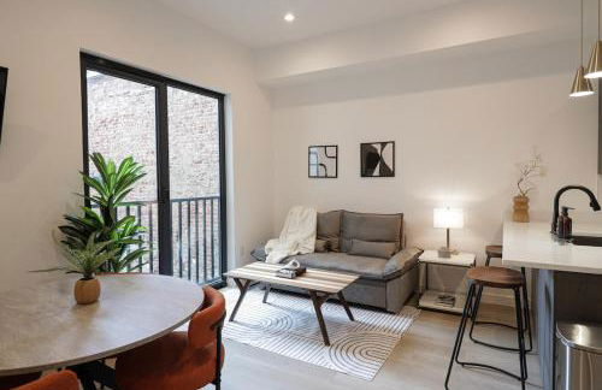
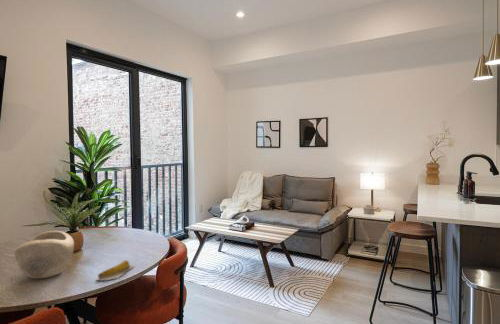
+ banana [96,259,136,282]
+ decorative bowl [13,230,75,279]
